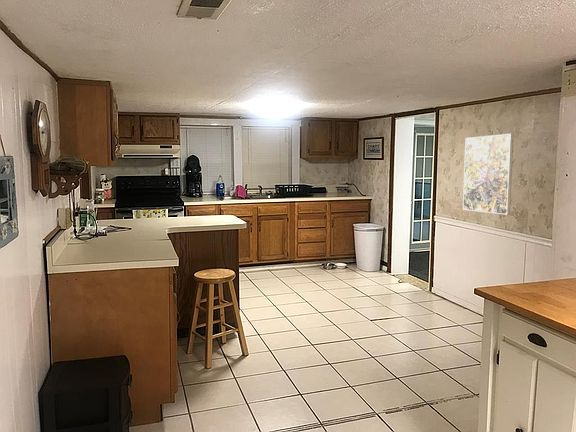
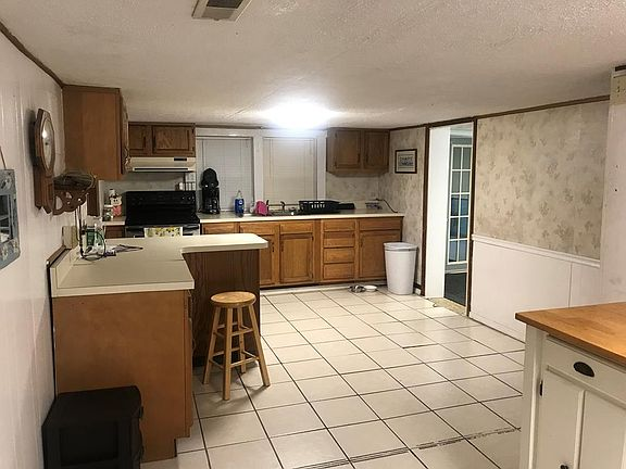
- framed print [462,133,514,216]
